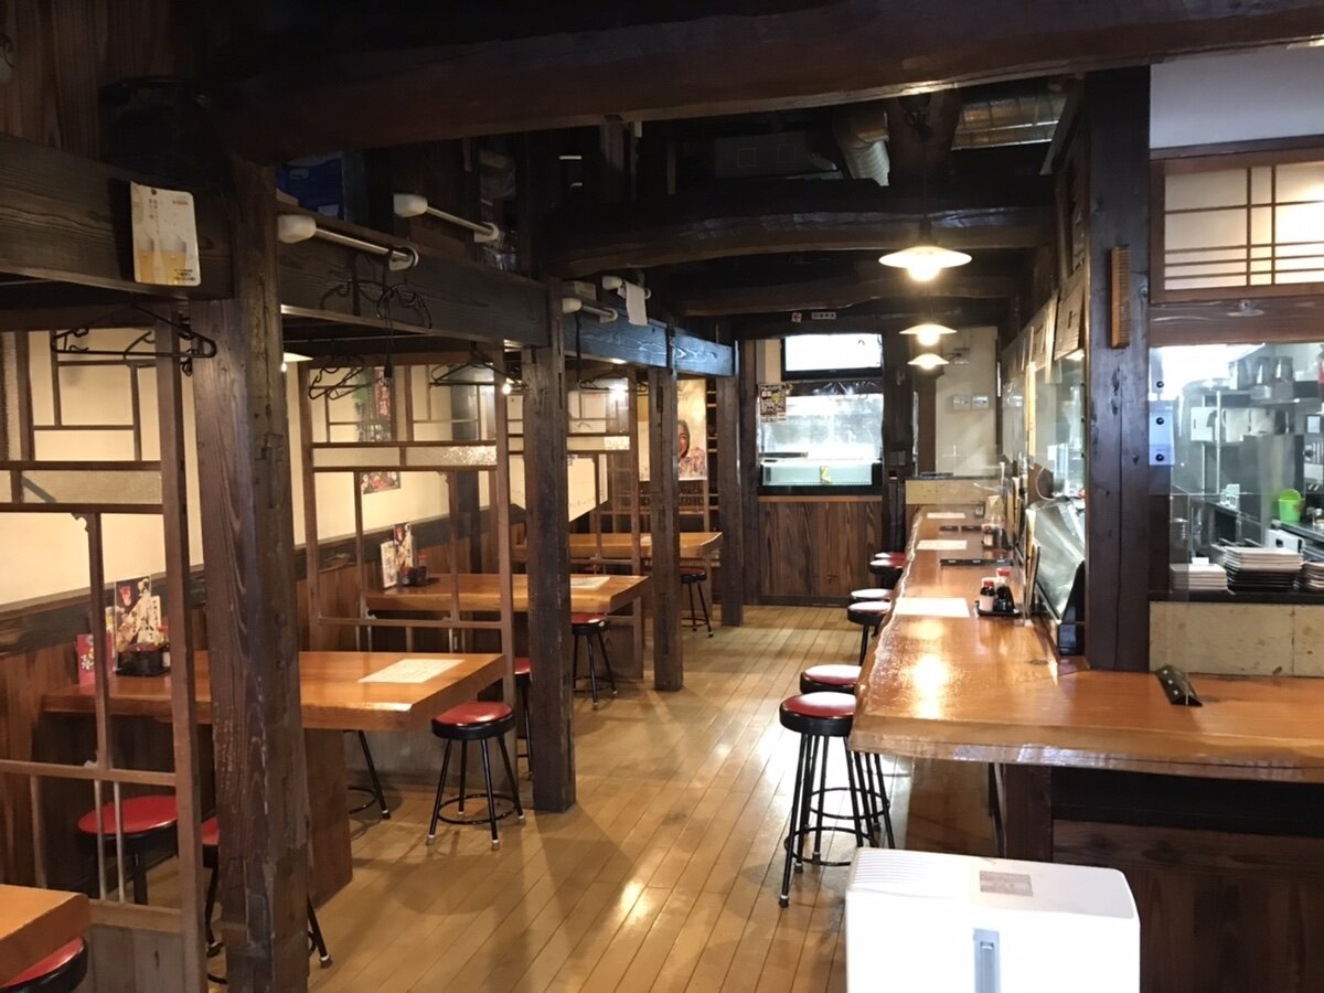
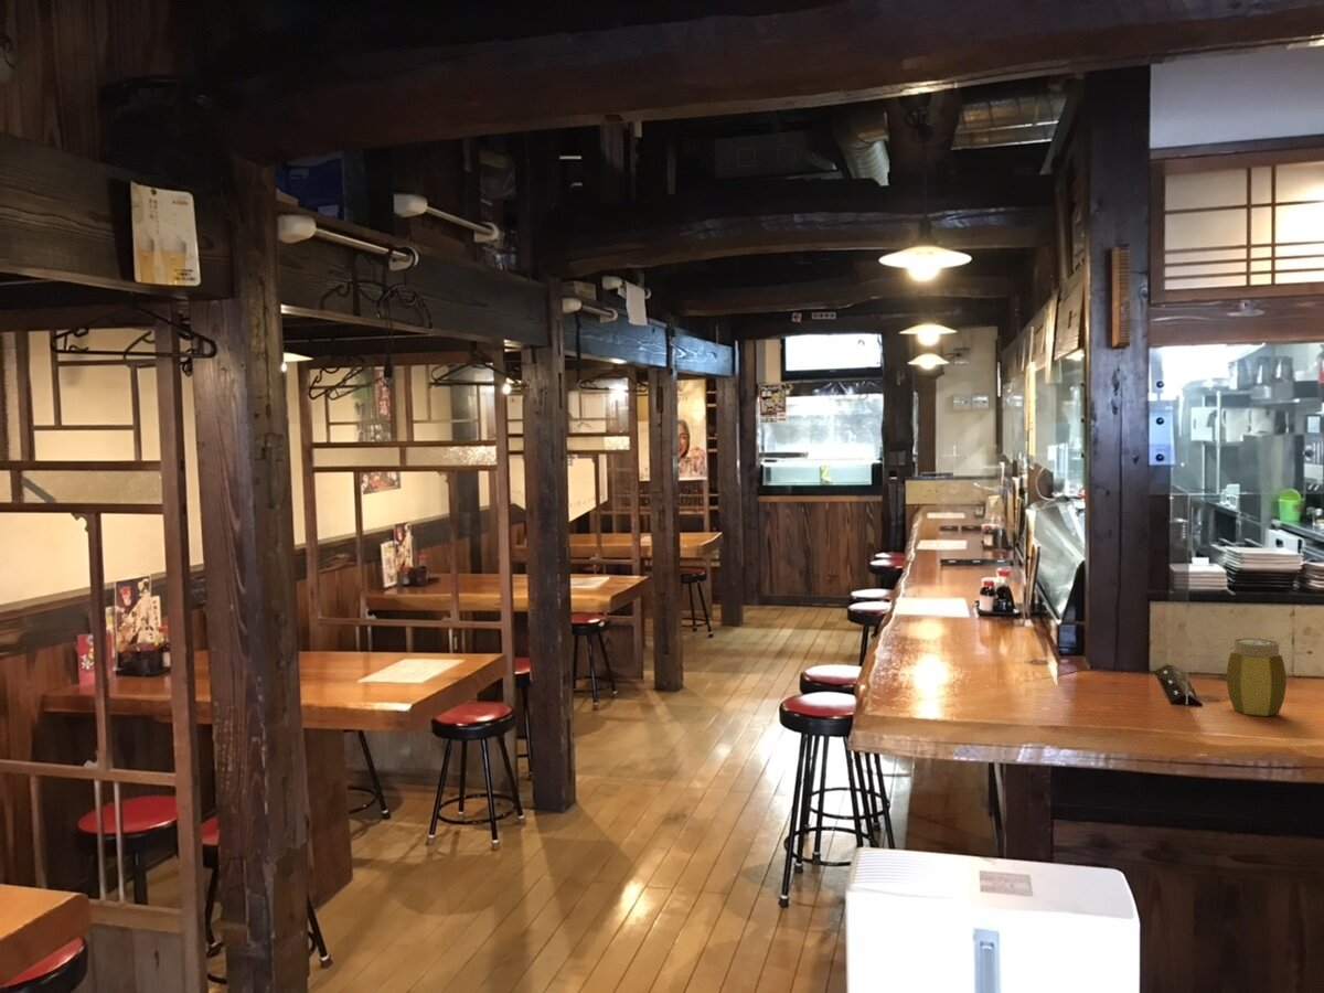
+ jar [1226,637,1288,717]
